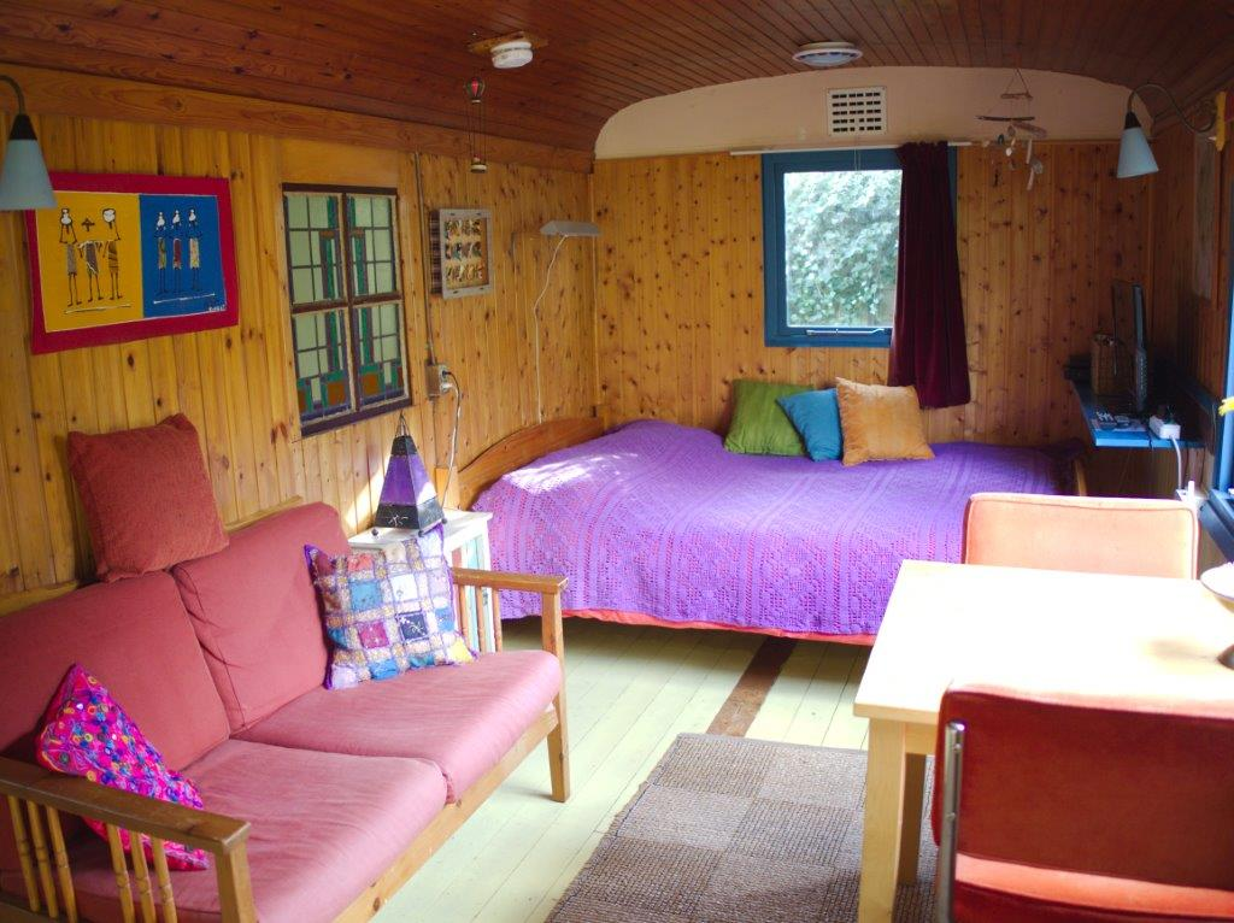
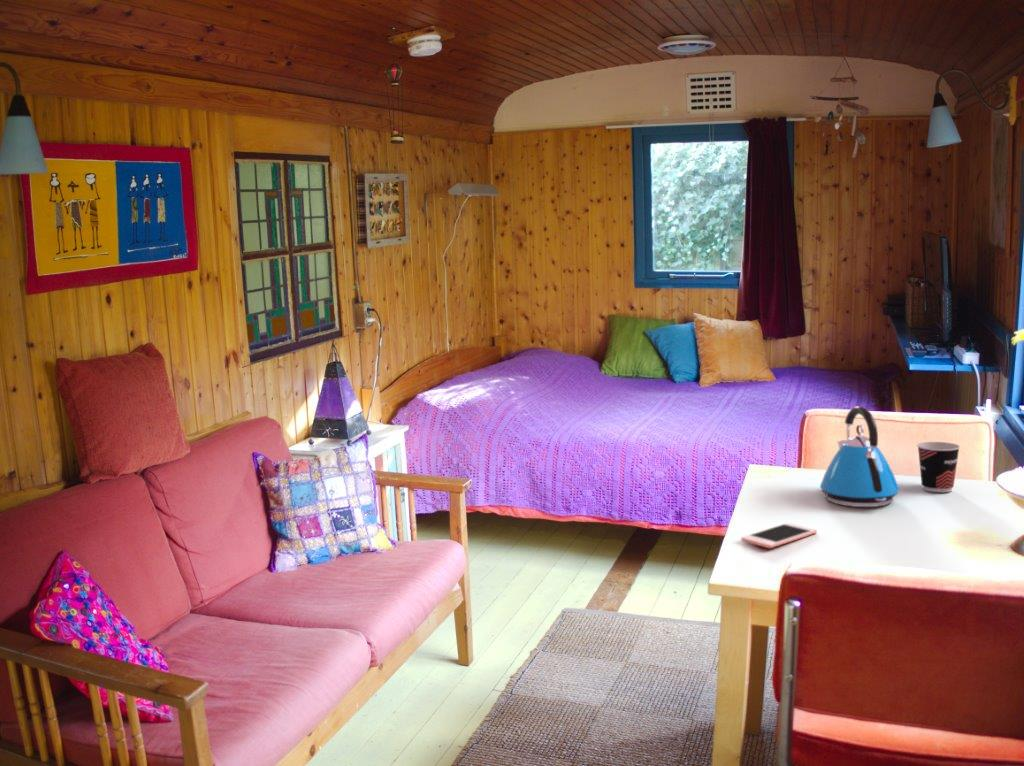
+ kettle [819,405,900,508]
+ cup [916,441,961,493]
+ cell phone [740,522,818,549]
